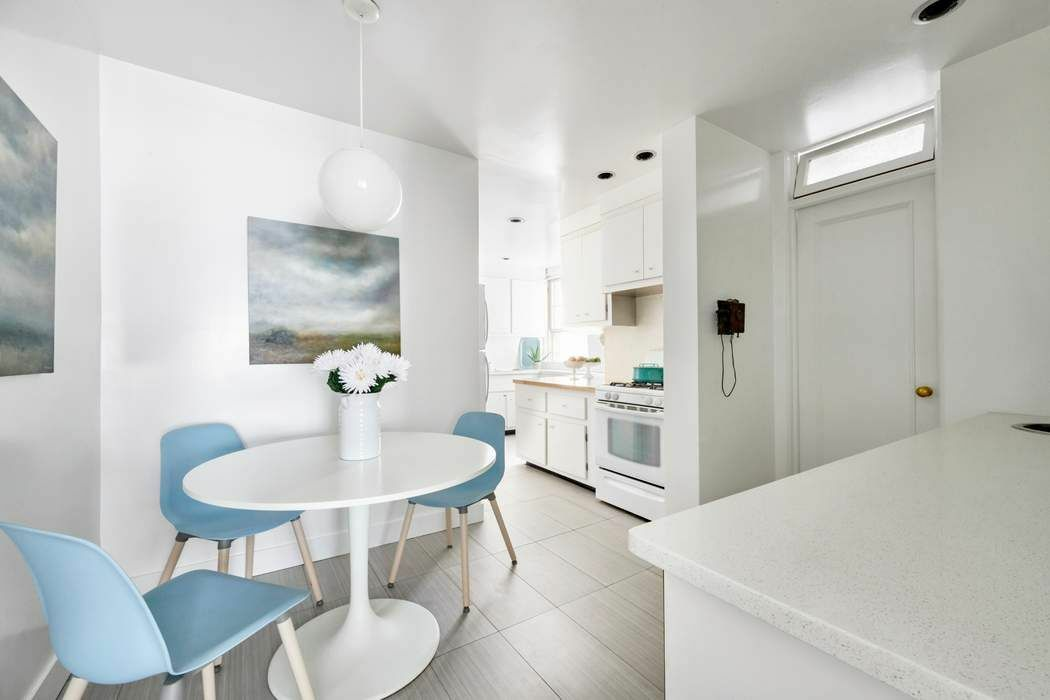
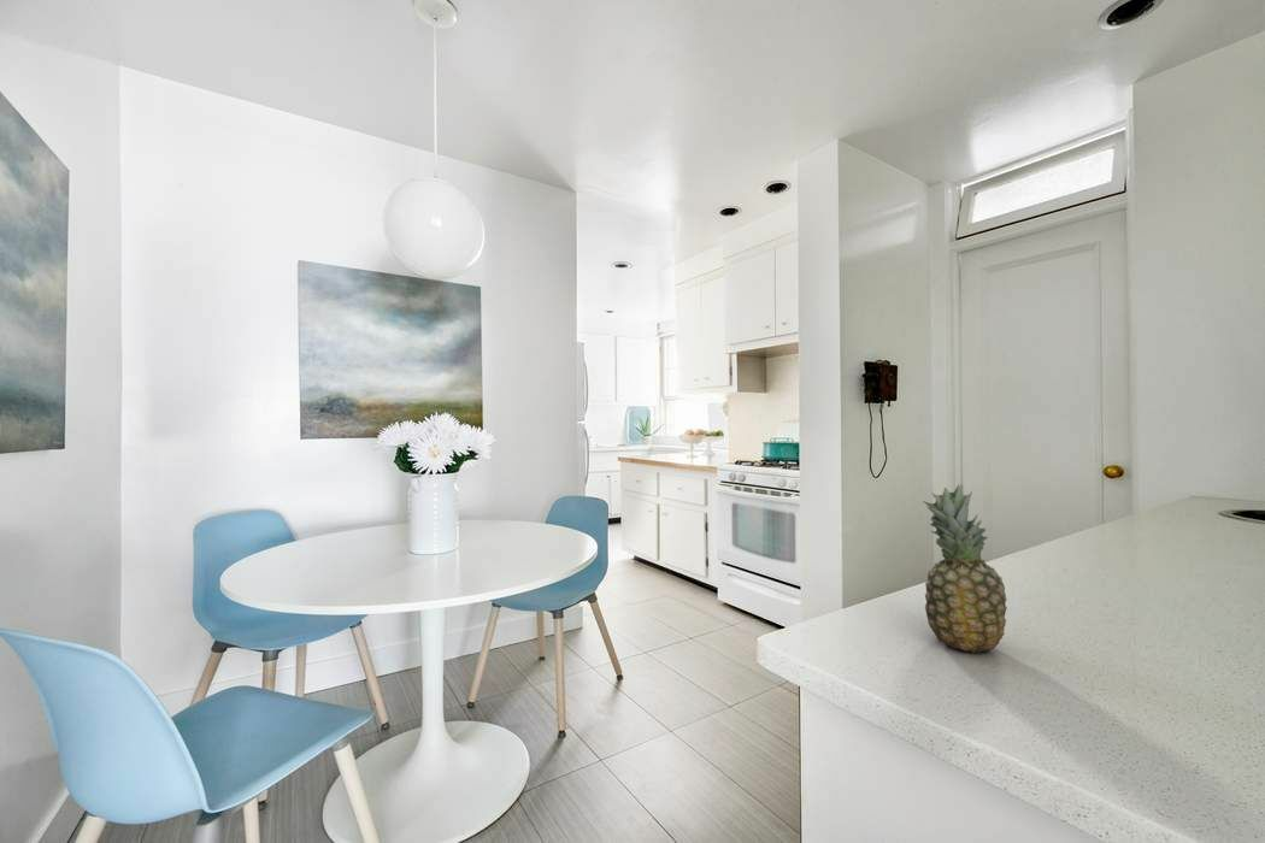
+ fruit [922,483,1008,654]
